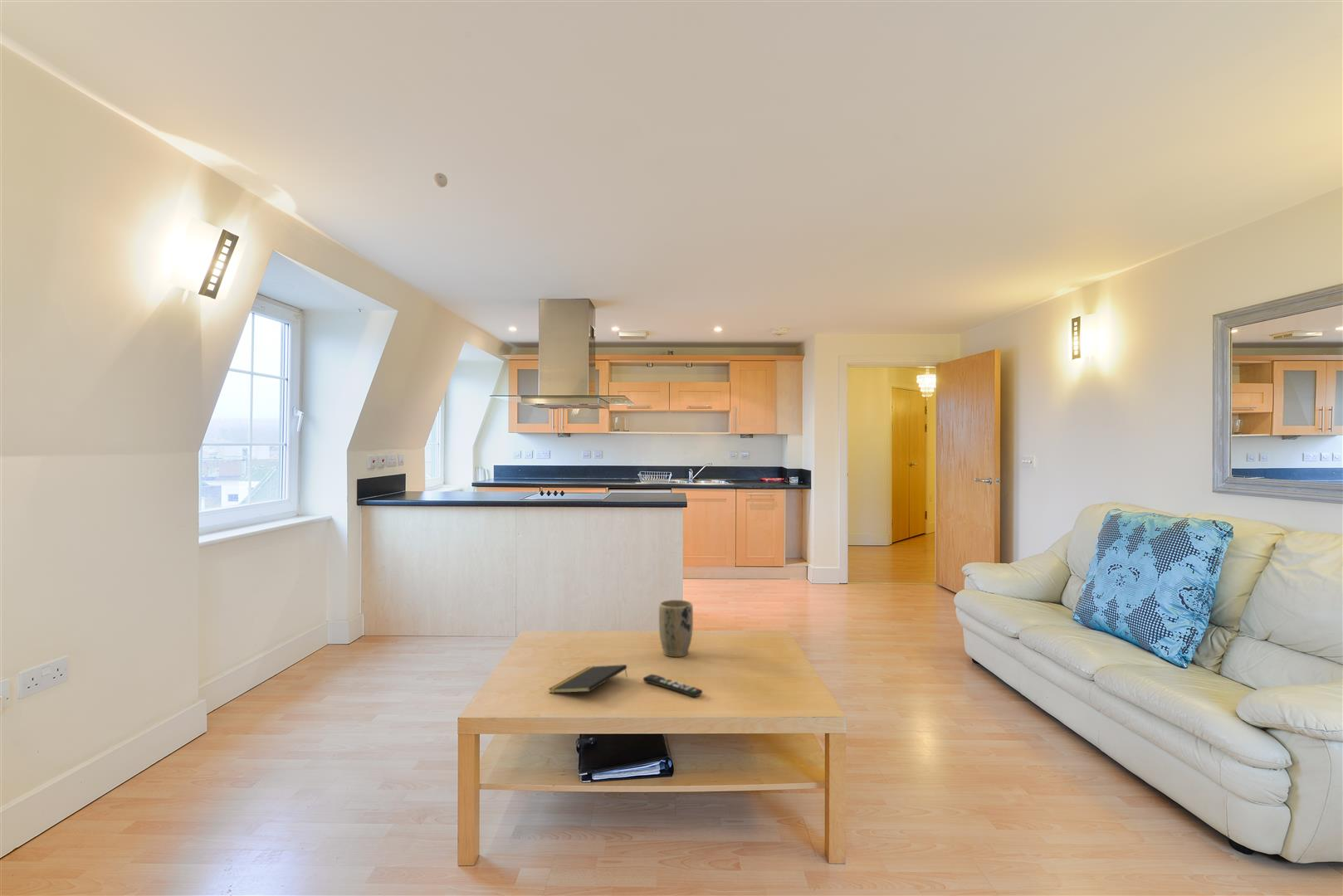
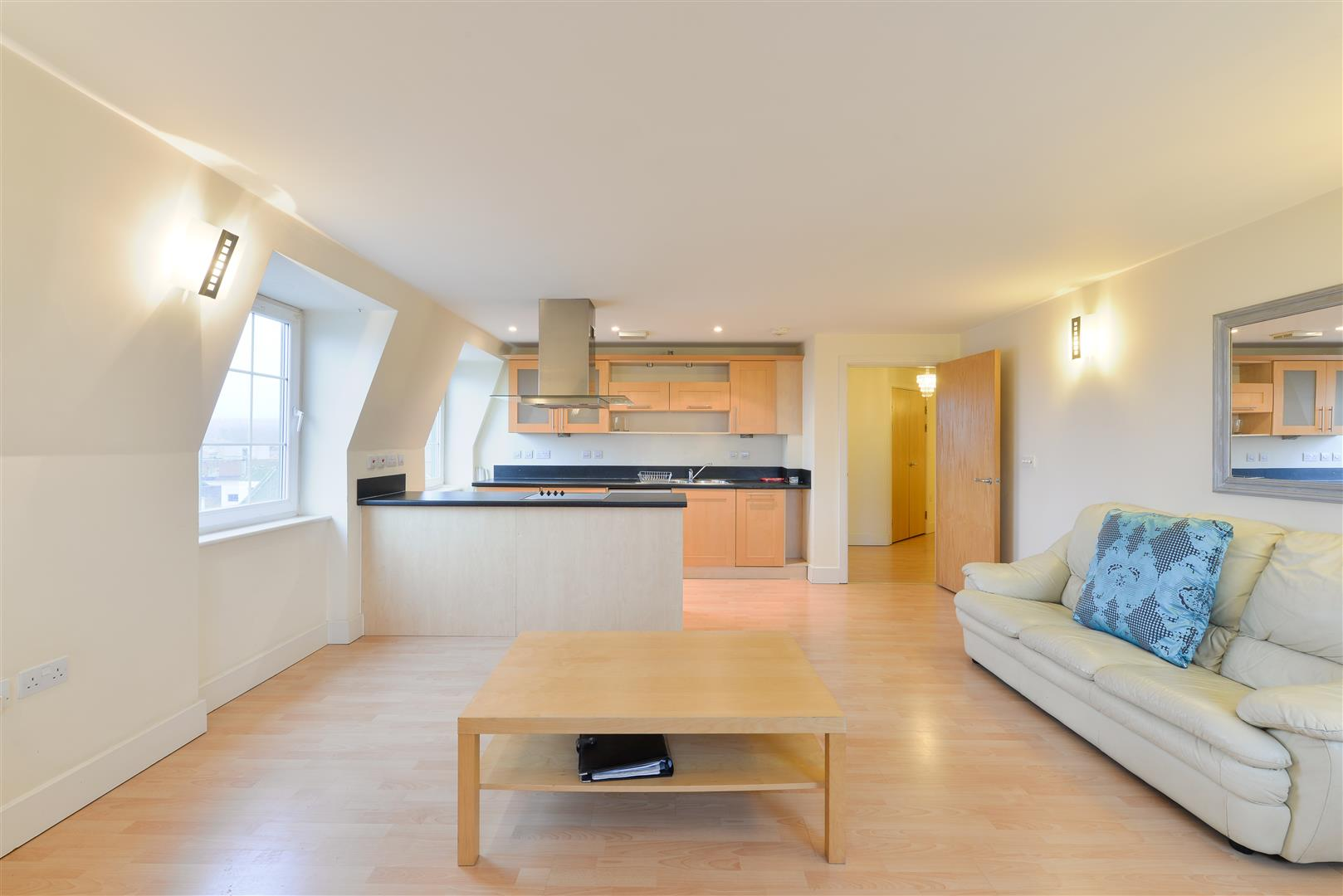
- plant pot [658,599,694,658]
- eyeball [432,172,448,188]
- notepad [548,664,628,694]
- remote control [642,674,703,698]
